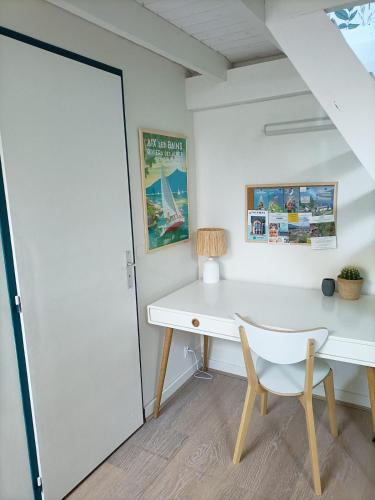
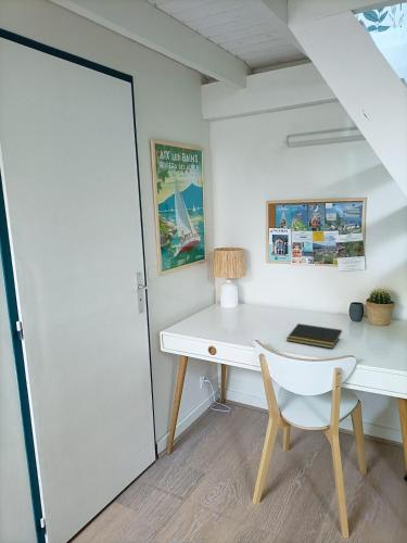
+ notepad [285,323,343,350]
